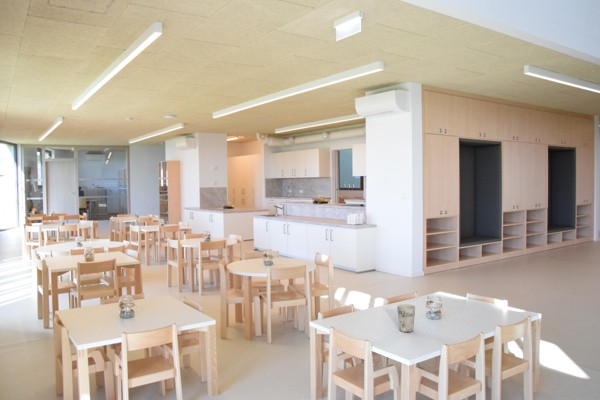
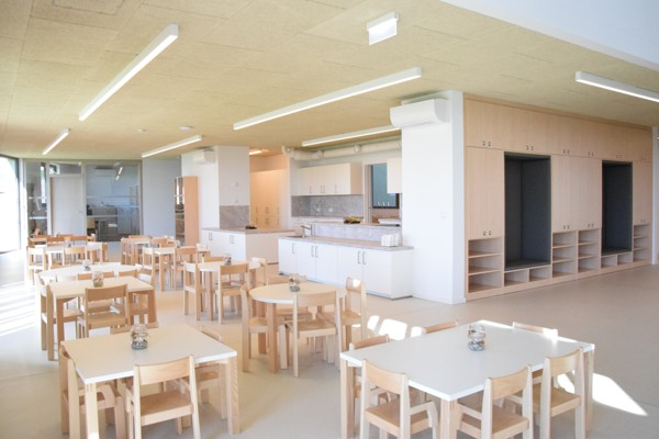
- cup [396,303,416,333]
